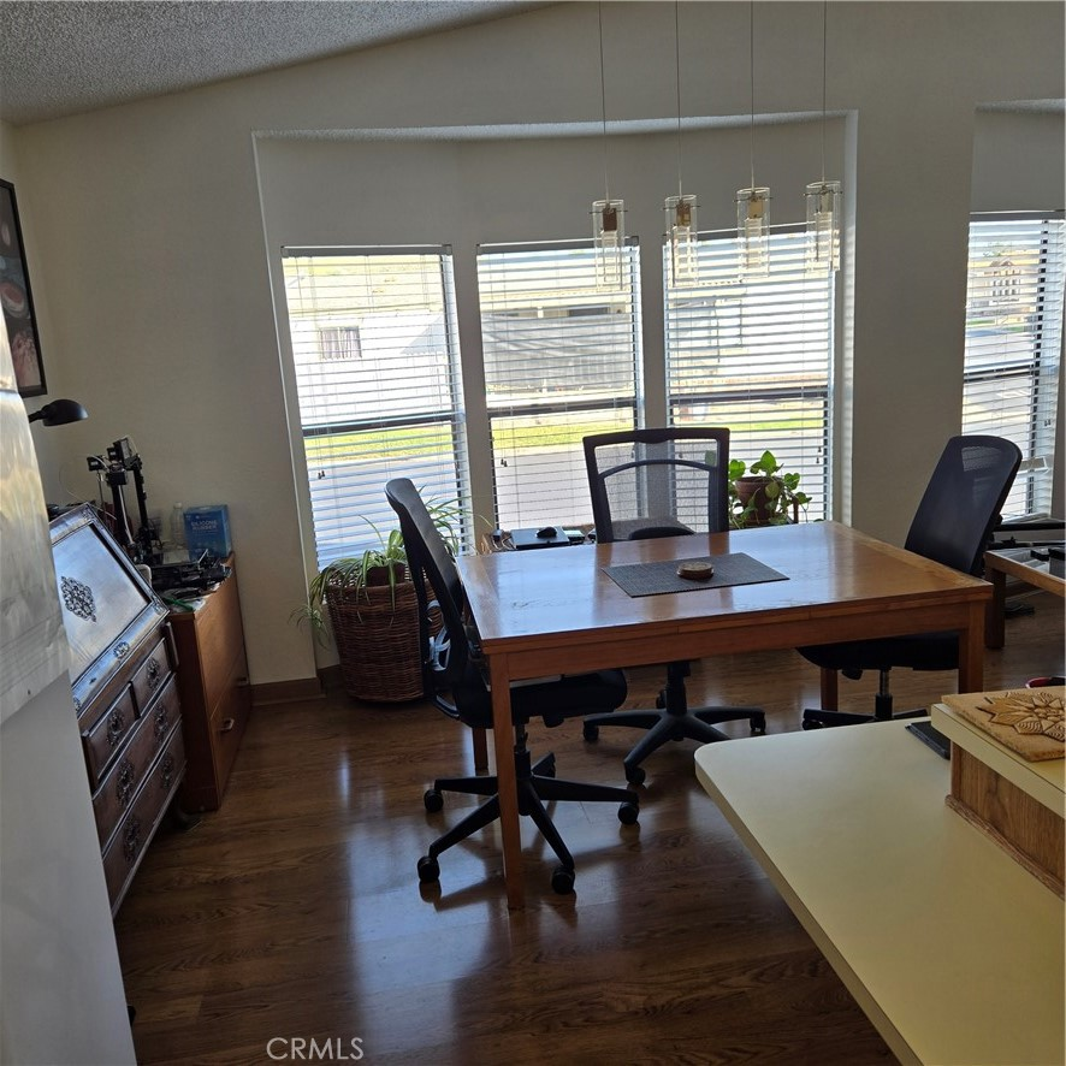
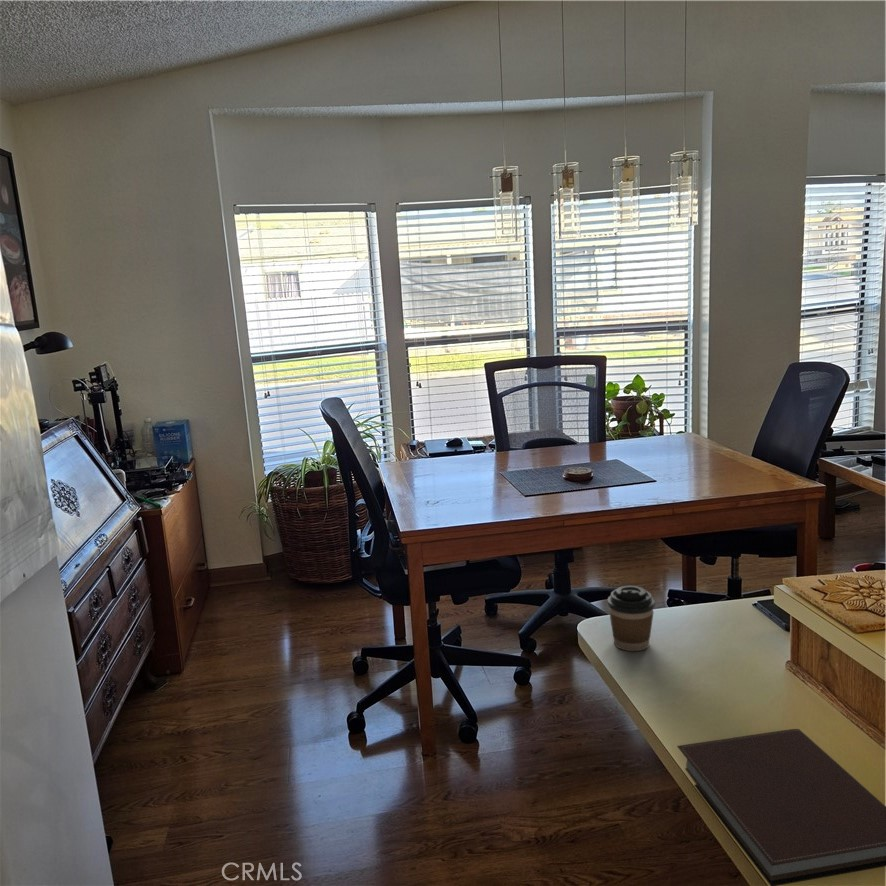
+ notebook [676,728,886,886]
+ coffee cup [607,585,656,652]
